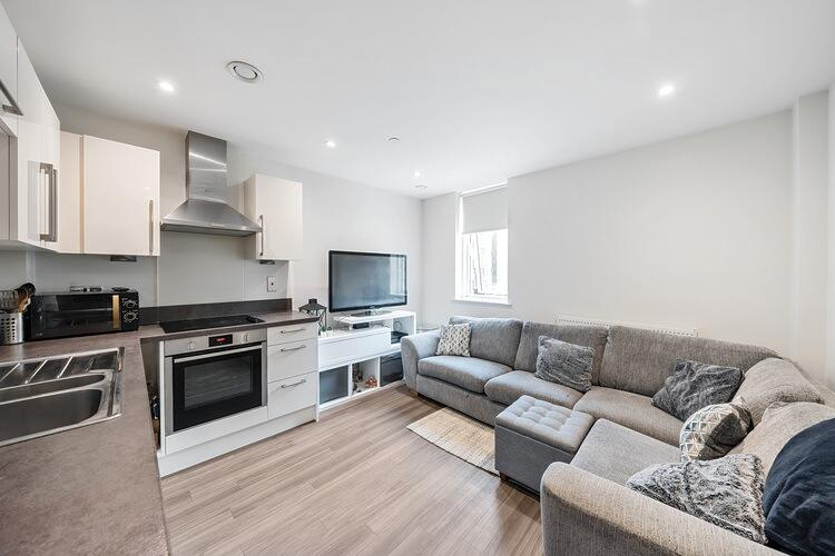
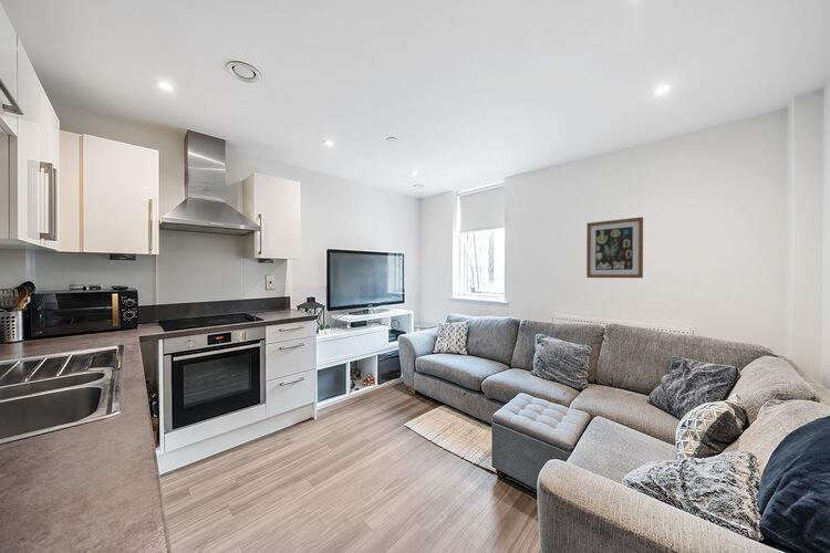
+ wall art [585,216,644,279]
